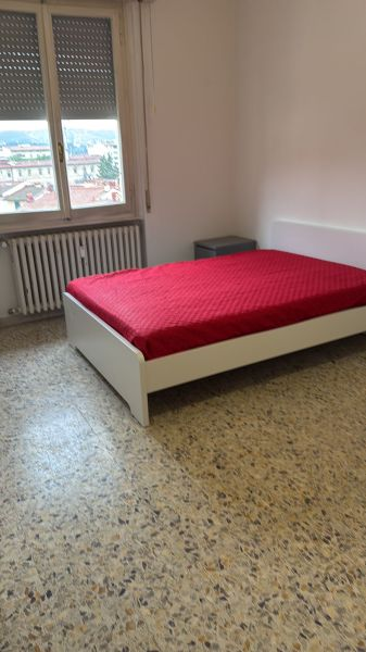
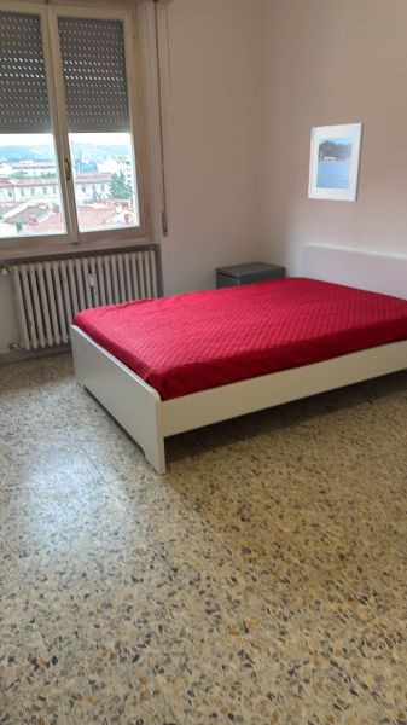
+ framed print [307,122,365,203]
